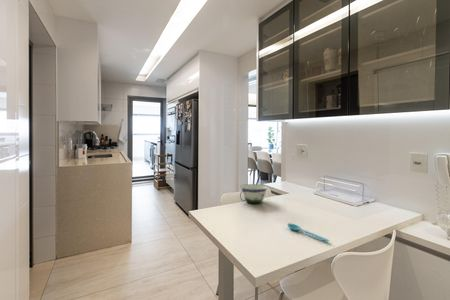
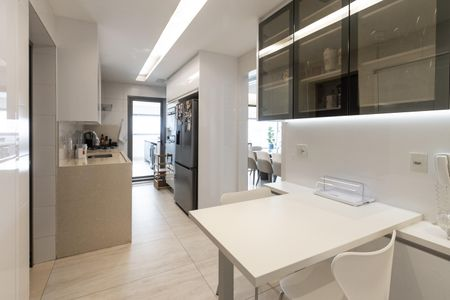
- bowl [239,183,270,204]
- spoon [286,222,330,243]
